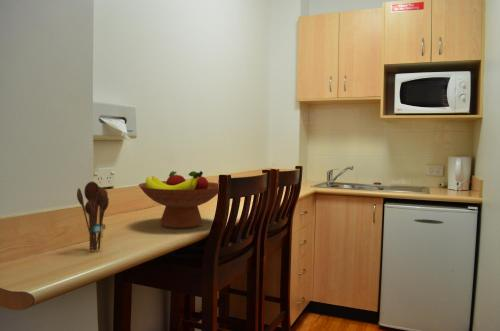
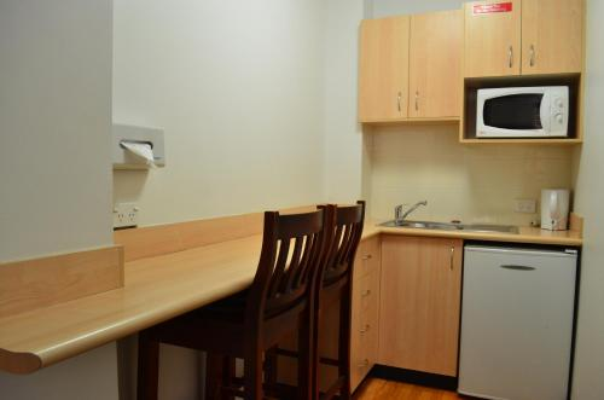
- fruit bowl [138,170,219,229]
- utensil holder [76,180,110,251]
